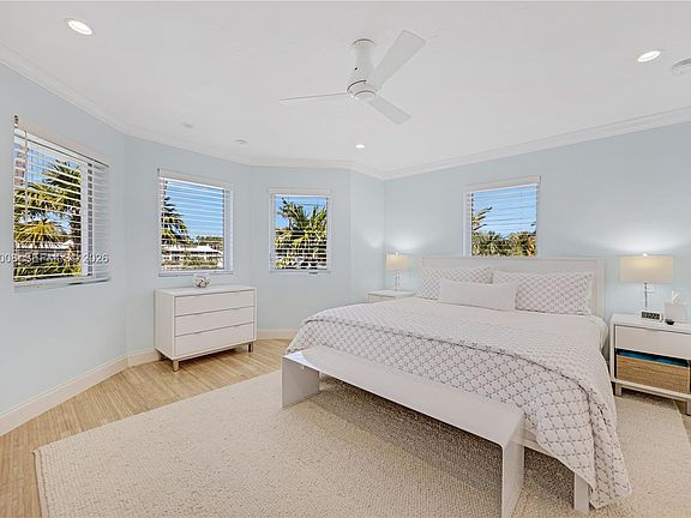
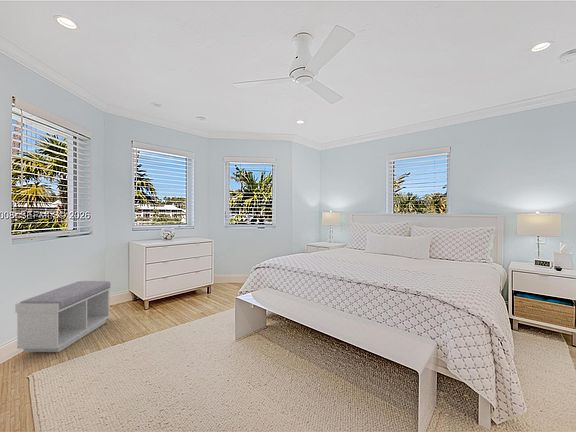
+ bench [14,280,112,353]
